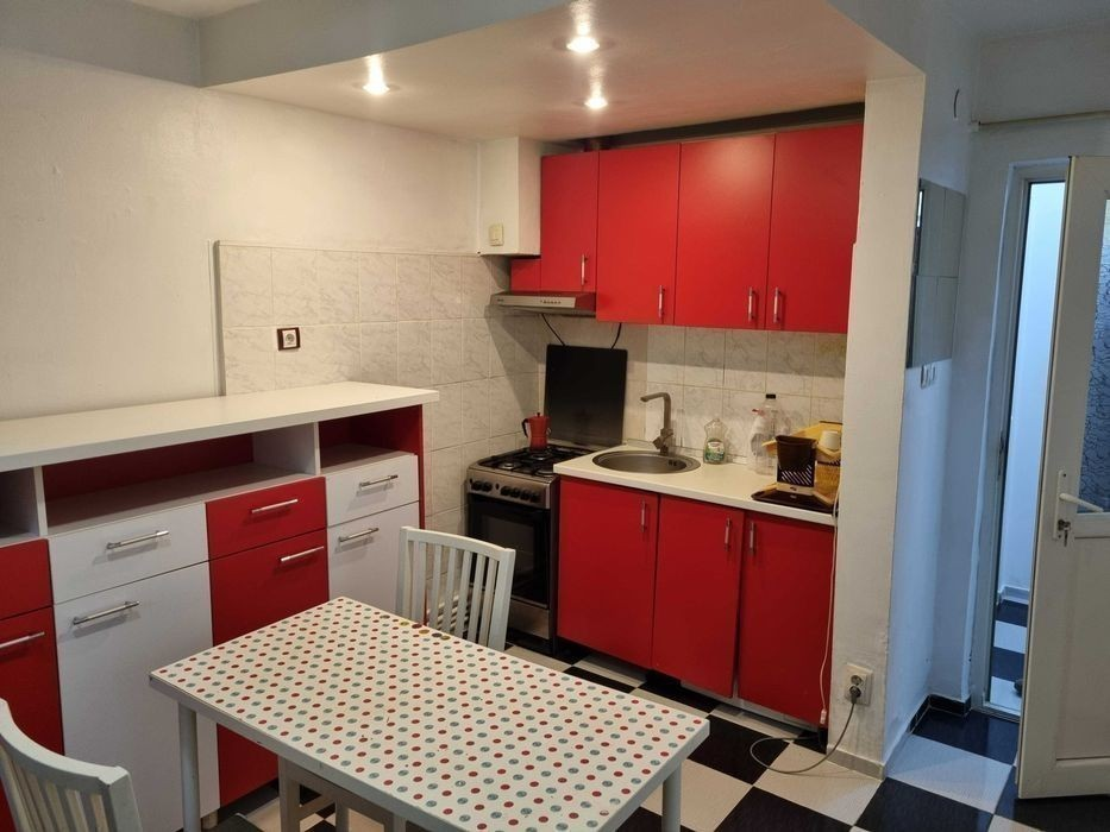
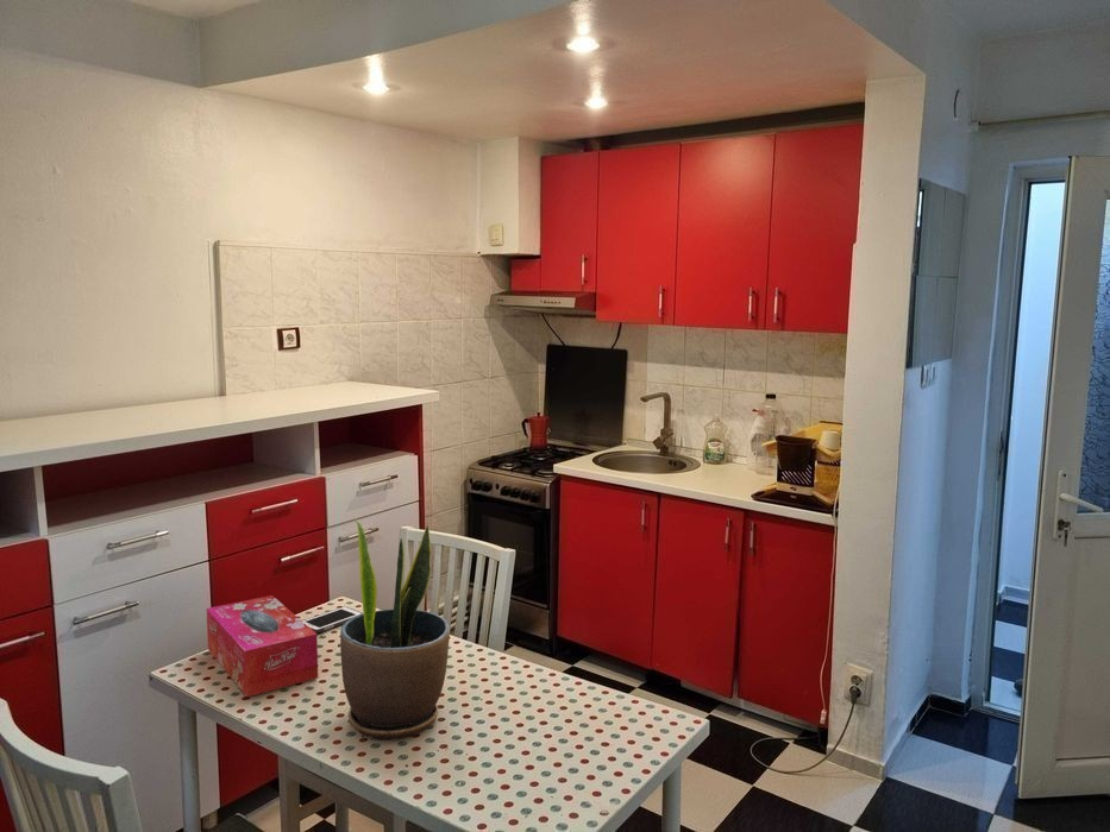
+ cell phone [302,606,364,634]
+ potted plant [339,517,451,742]
+ tissue box [206,594,319,698]
